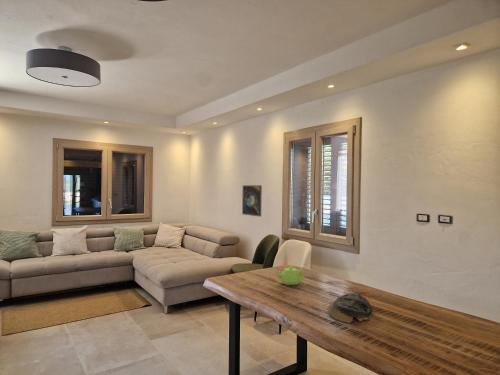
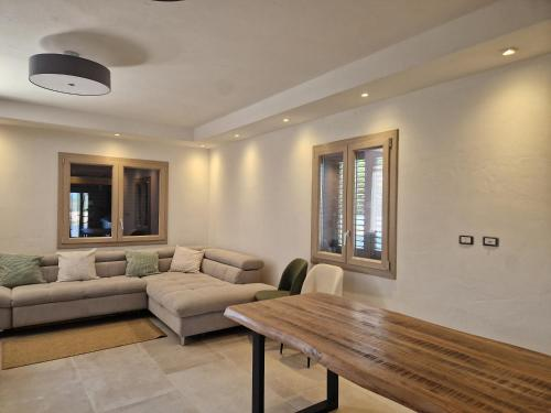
- teapot [274,265,306,286]
- decorative bowl [327,292,375,324]
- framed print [241,184,263,218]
